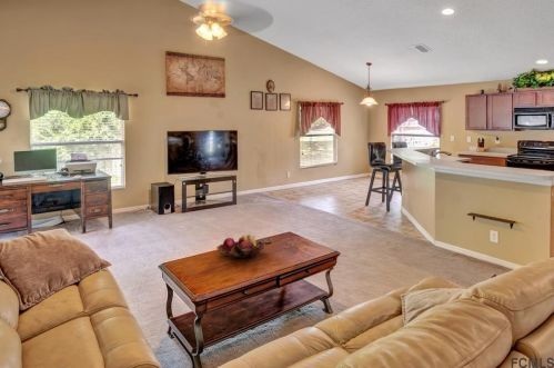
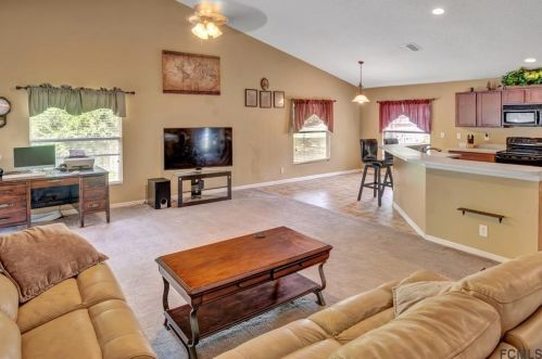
- fruit basket [215,233,266,259]
